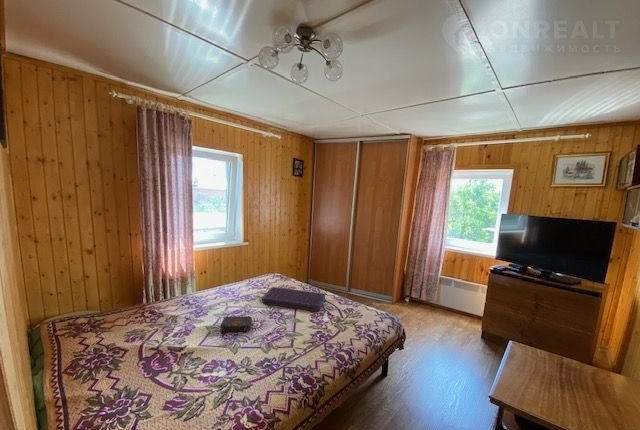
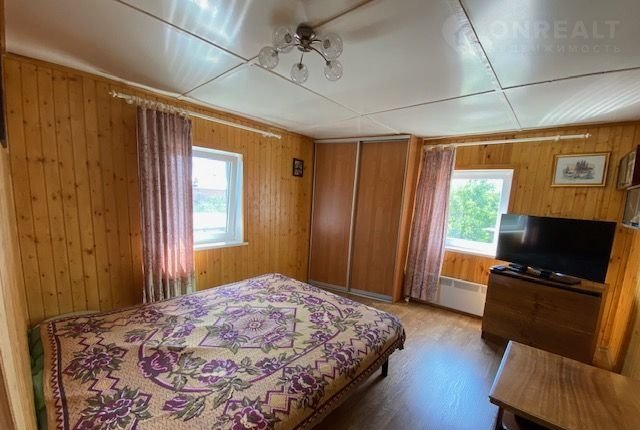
- book [219,315,253,333]
- cushion [261,286,326,313]
